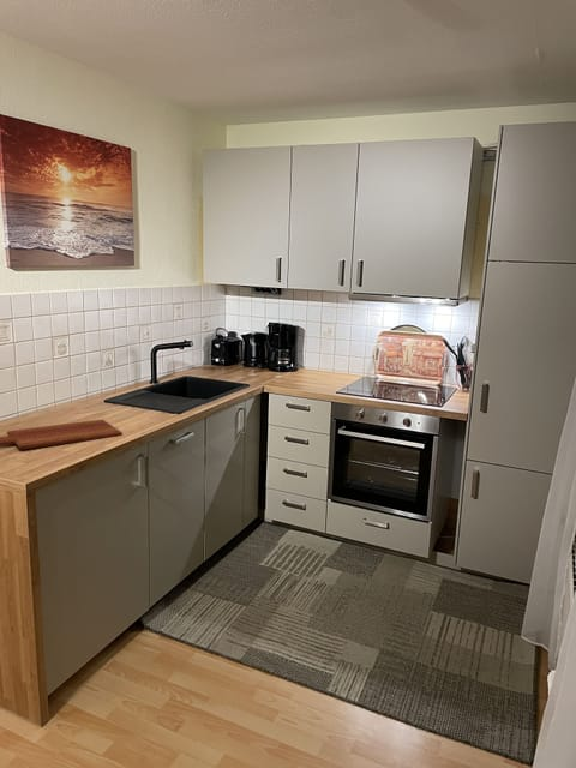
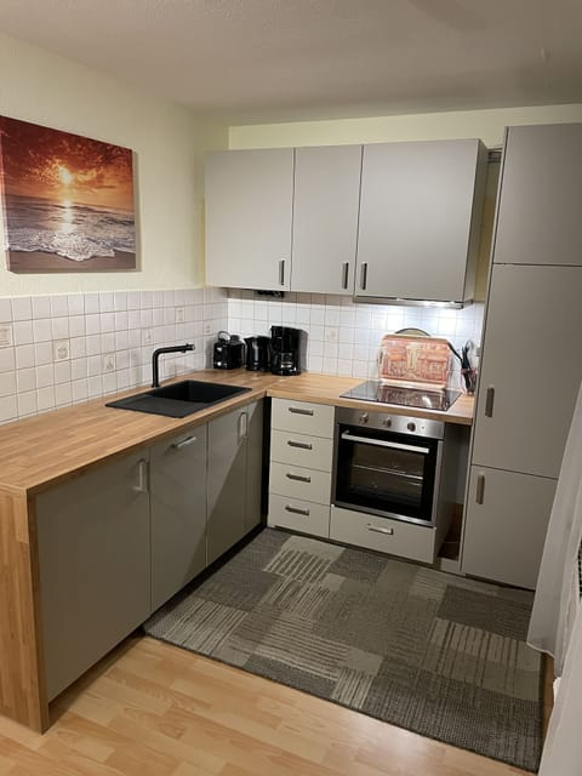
- cutting board [0,419,124,451]
